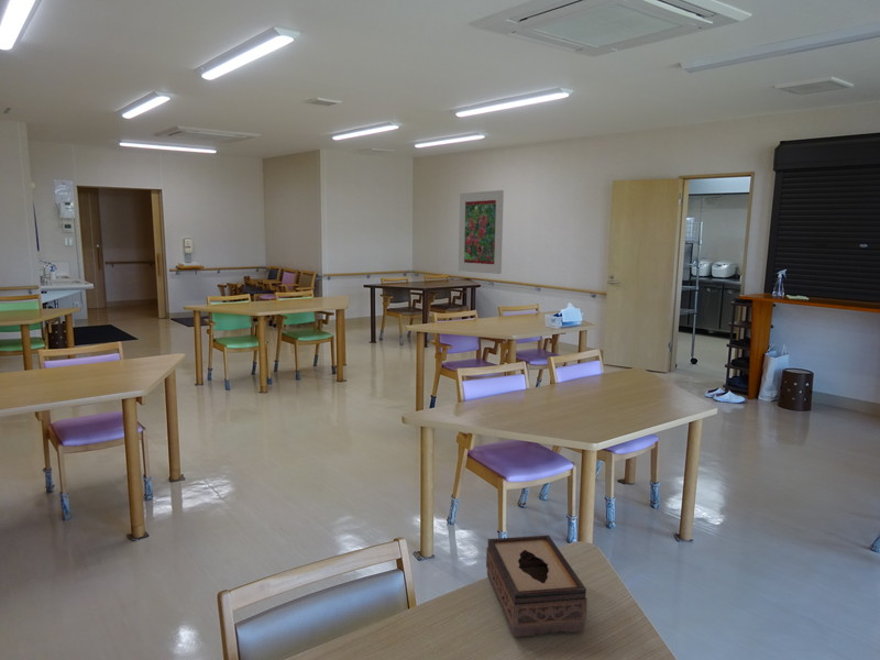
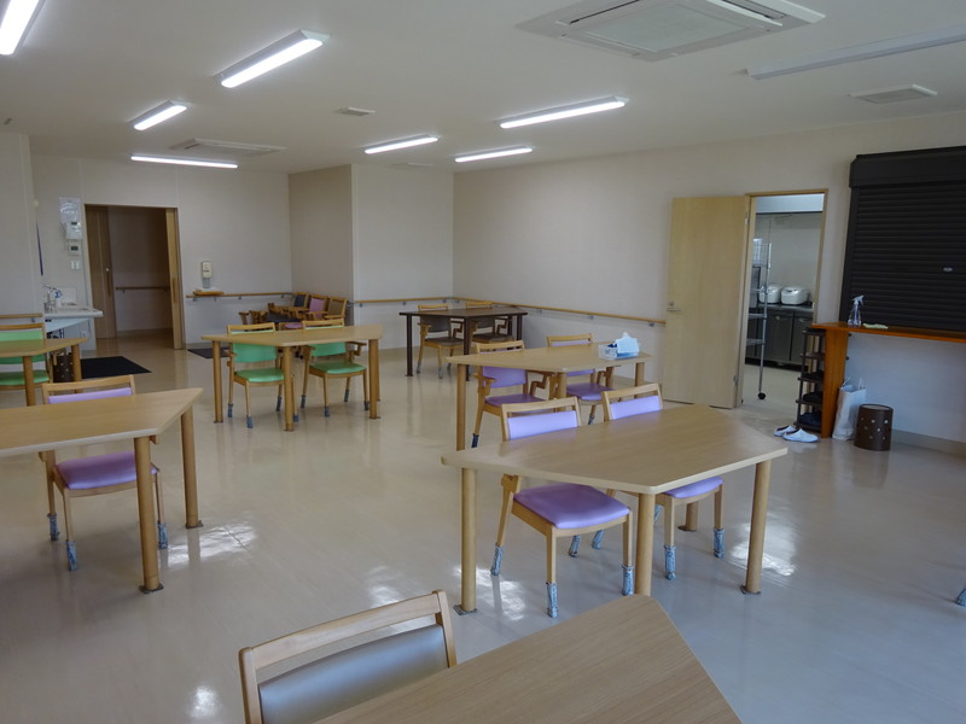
- tissue box [485,535,588,638]
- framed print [458,189,505,275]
